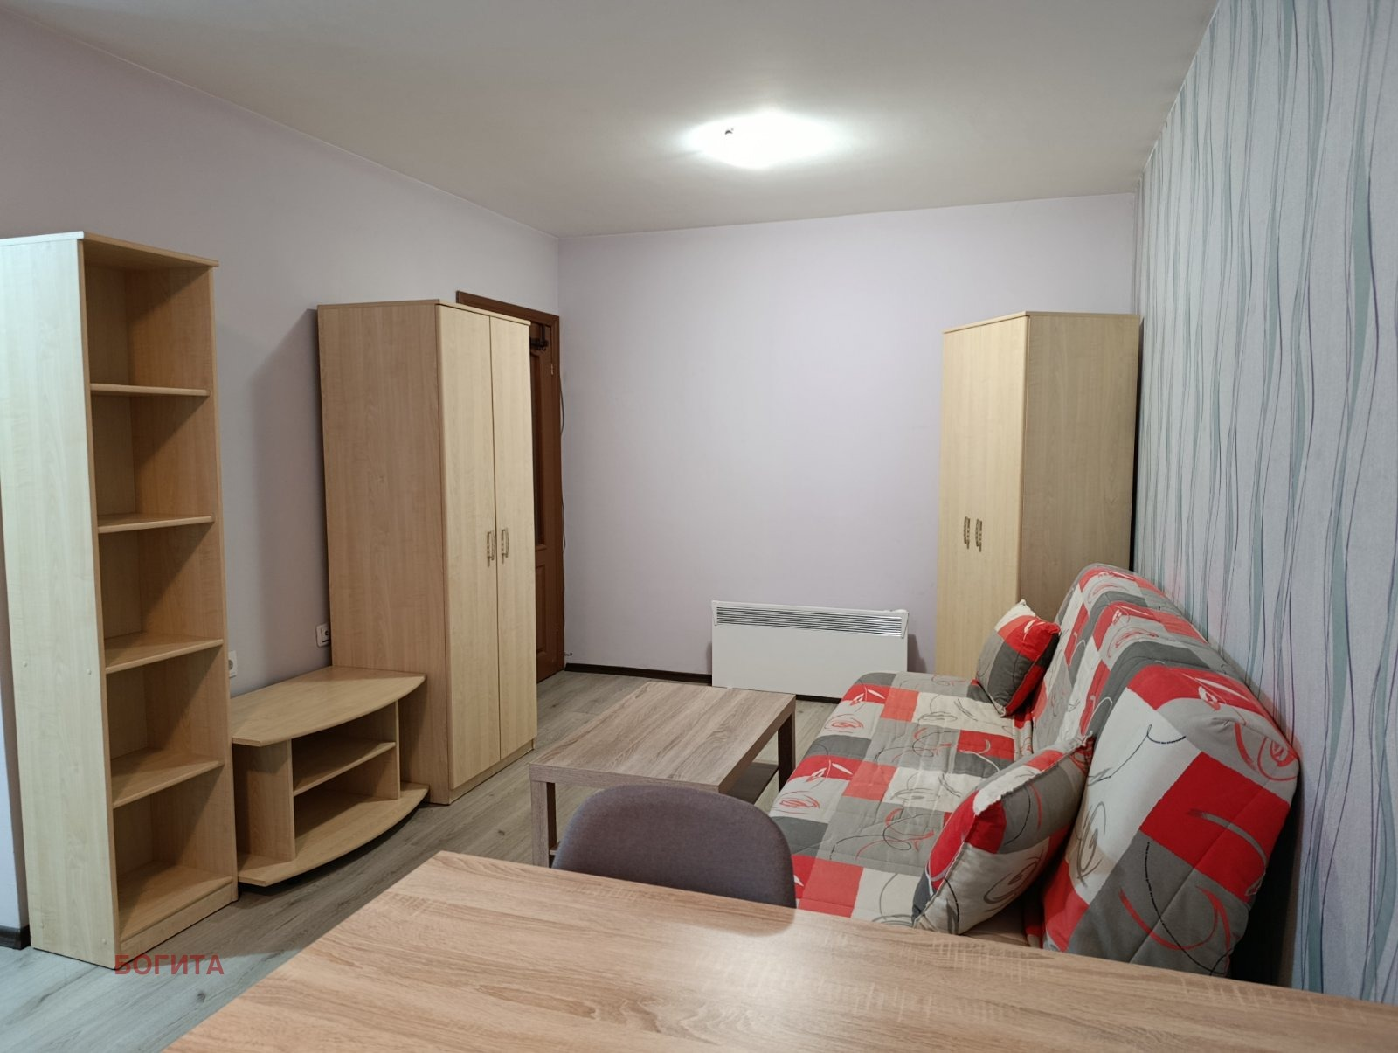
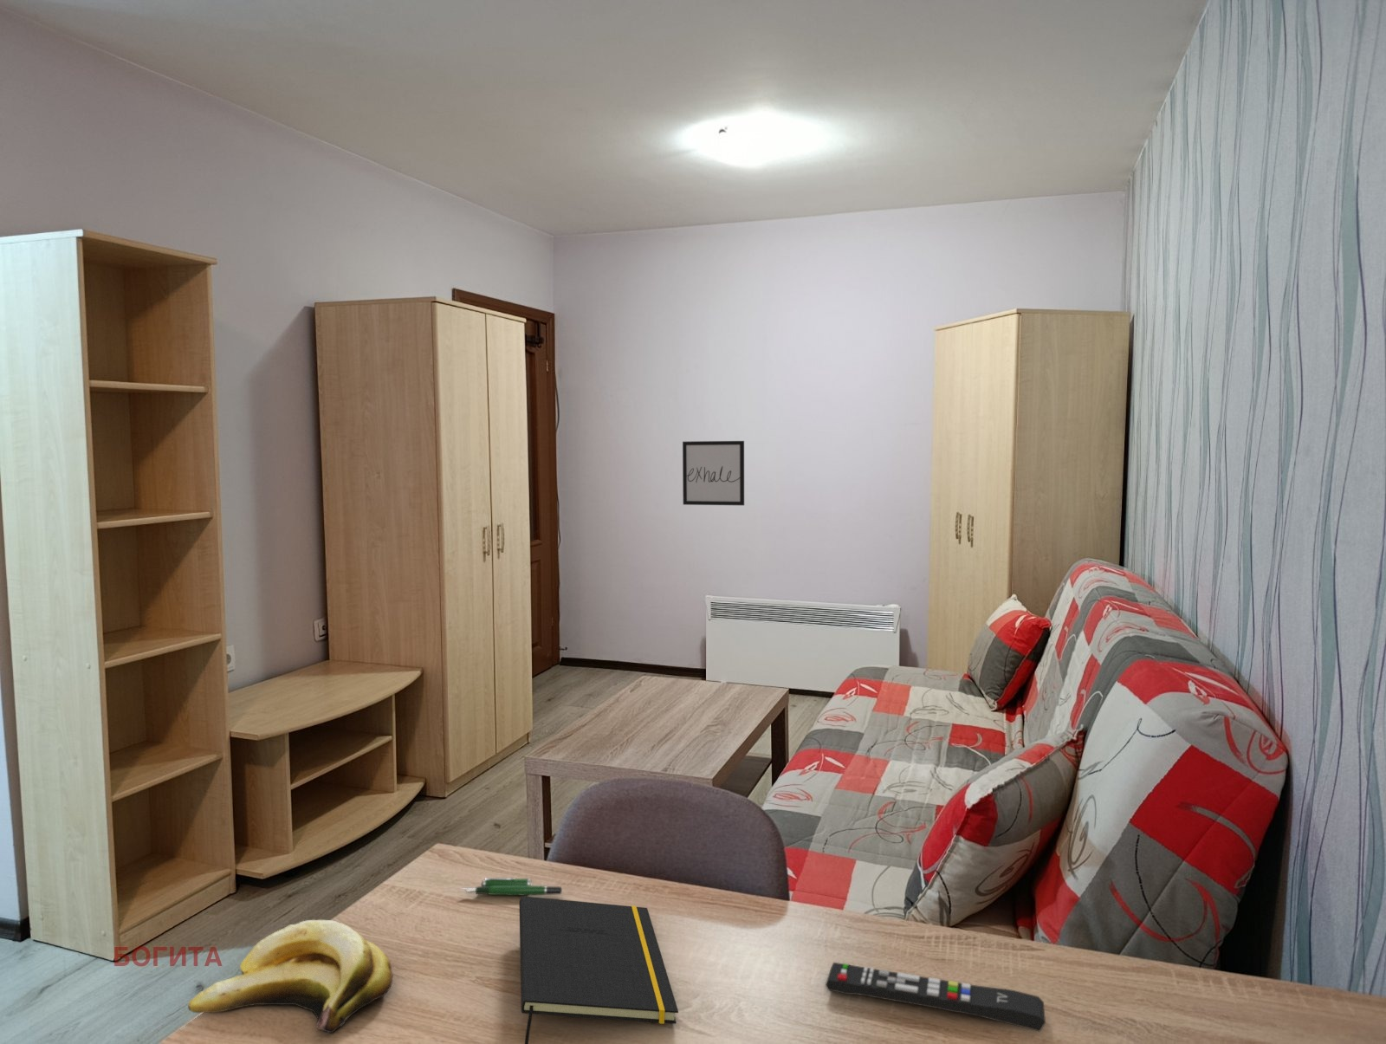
+ banana [188,919,394,1034]
+ pen [459,877,563,896]
+ wall art [682,440,745,506]
+ remote control [825,962,1046,1033]
+ notepad [518,895,679,1044]
